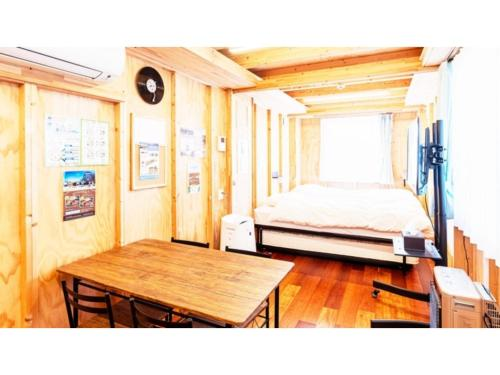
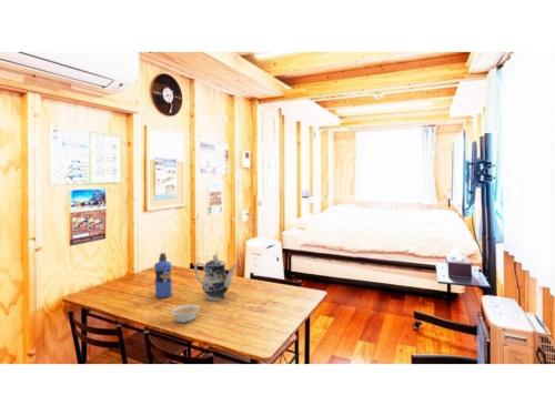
+ water bottle [153,252,173,300]
+ legume [164,304,201,324]
+ teapot [193,253,239,302]
